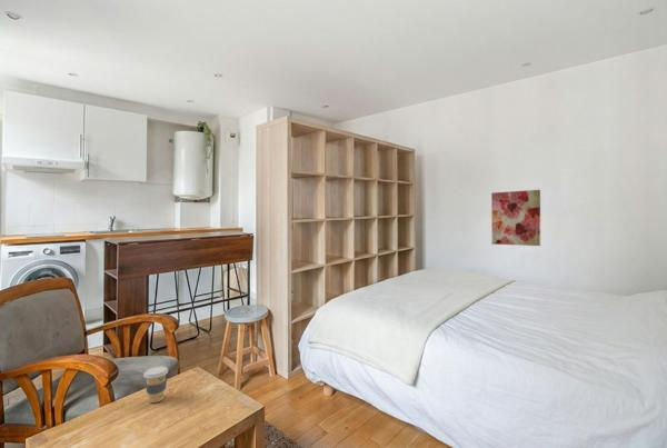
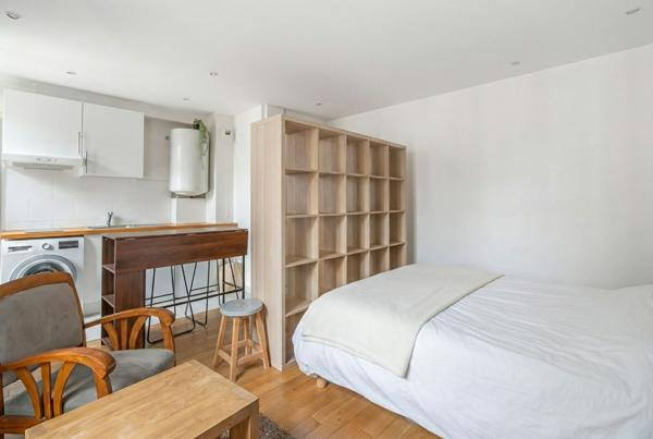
- wall art [490,189,541,247]
- coffee cup [142,365,169,404]
